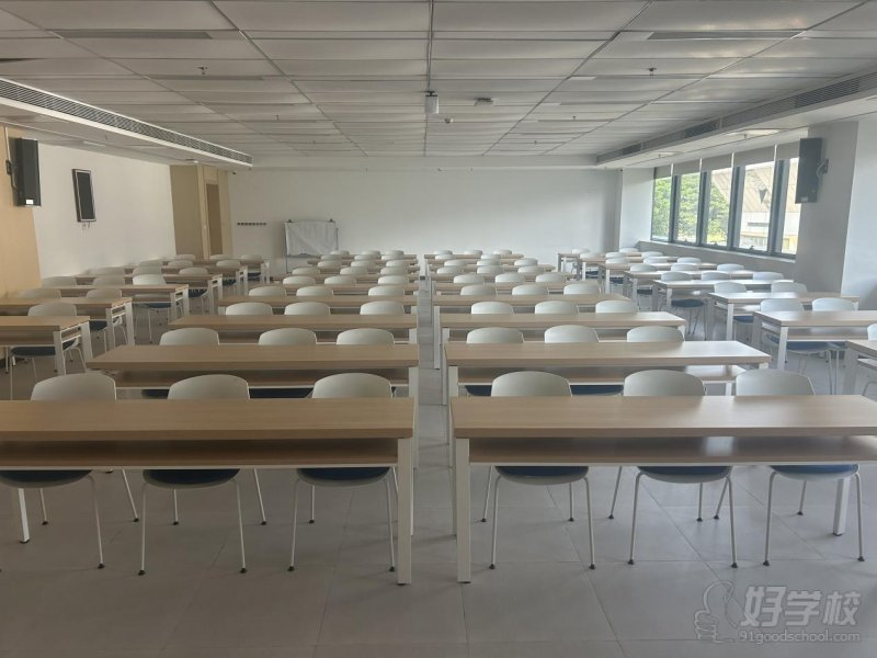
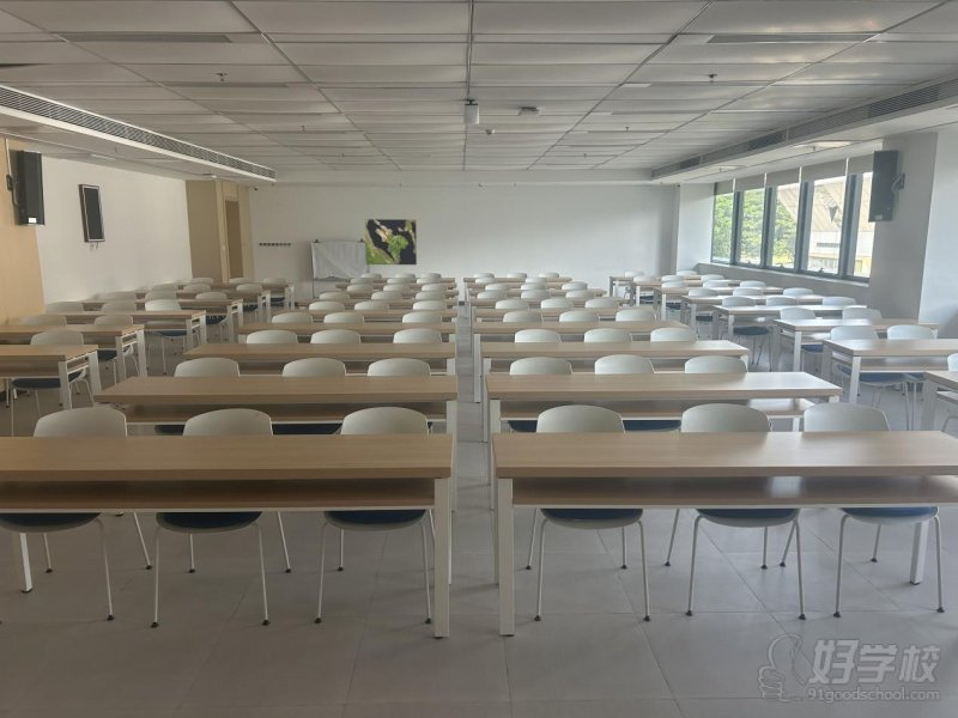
+ world map [364,218,418,266]
